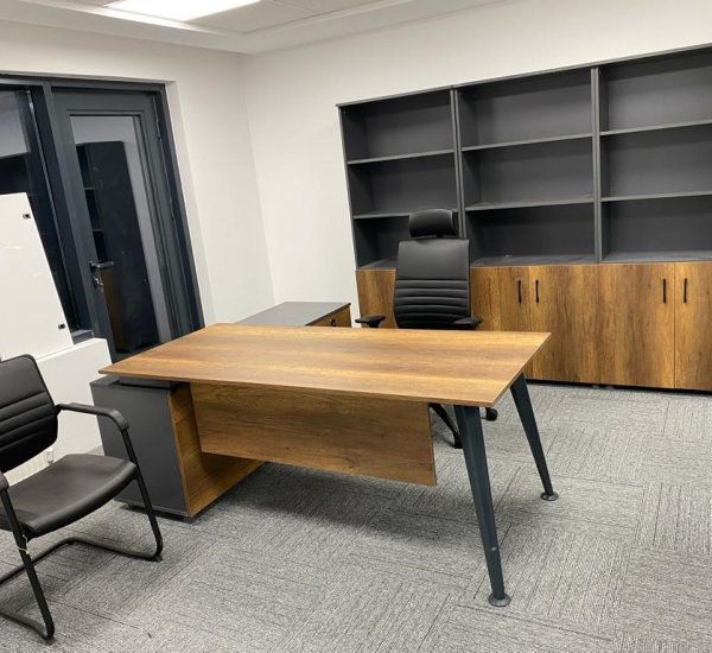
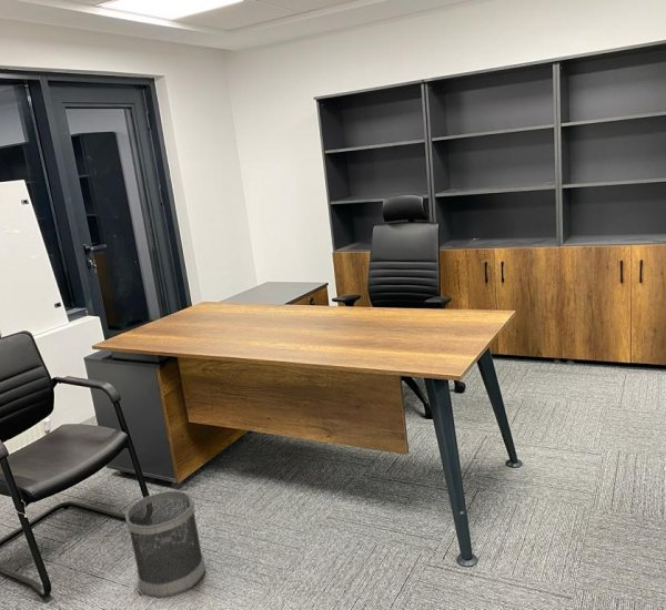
+ wastebasket [124,489,206,599]
